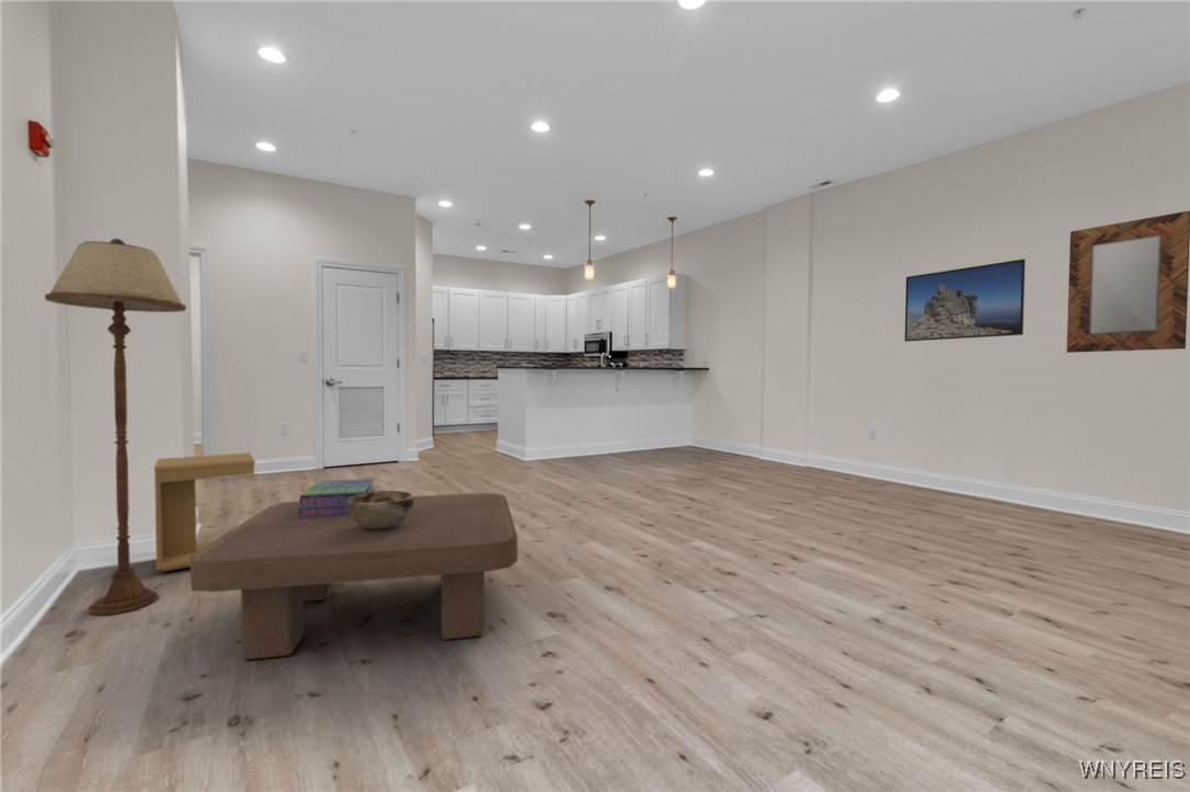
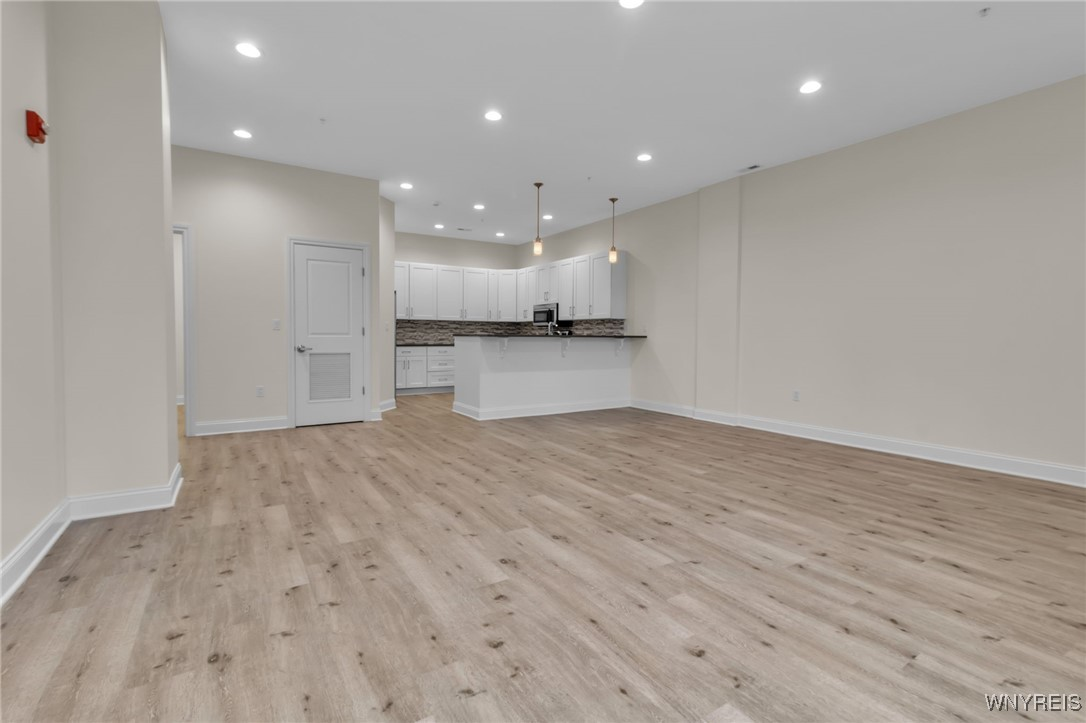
- stack of books [297,478,377,517]
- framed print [904,259,1026,343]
- floor lamp [44,238,187,617]
- decorative bowl [347,490,414,529]
- home mirror [1065,209,1190,354]
- side table [153,451,256,573]
- coffee table [190,492,518,661]
